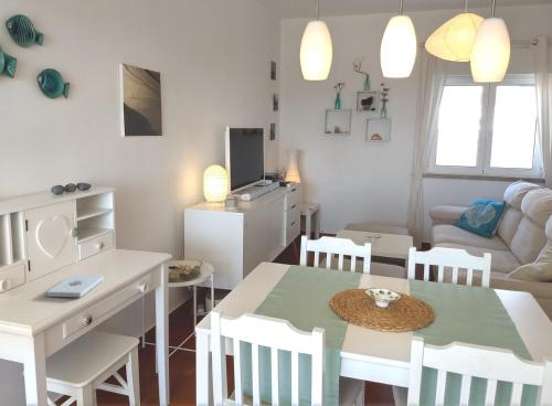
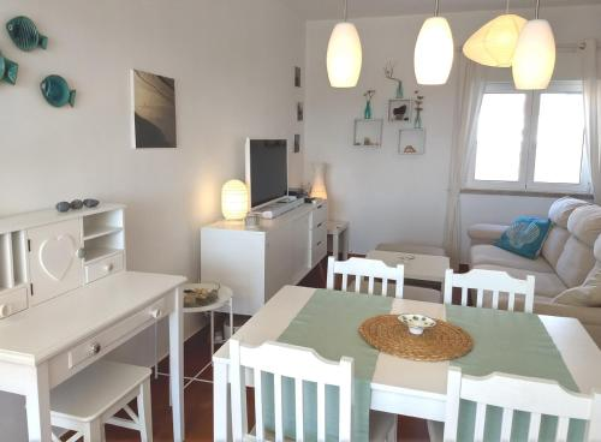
- notepad [46,274,105,298]
